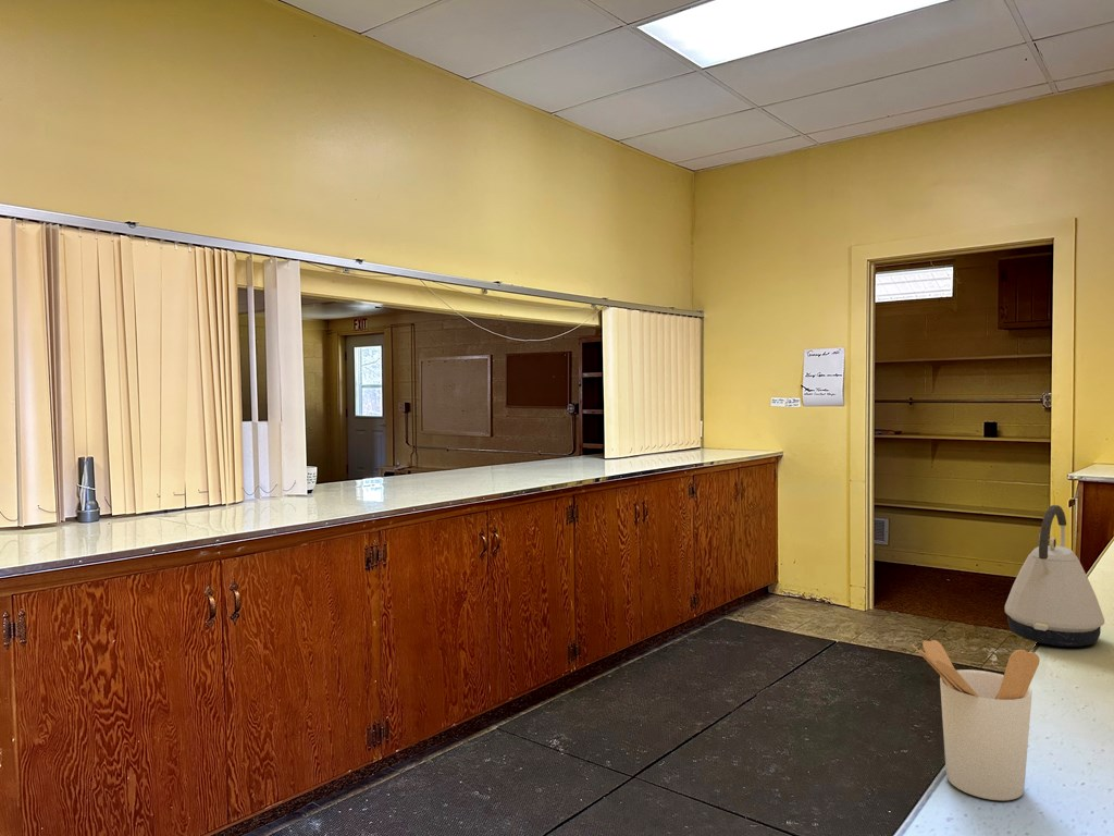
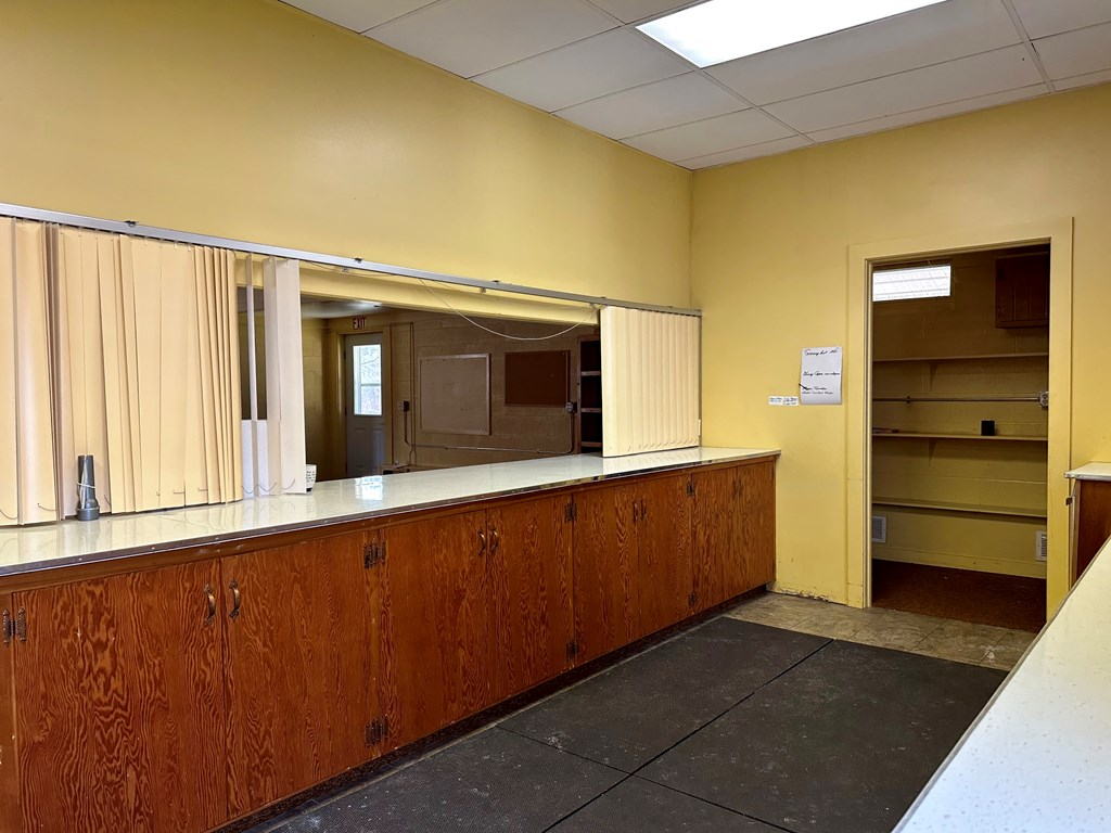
- utensil holder [911,639,1040,801]
- kettle [1004,504,1105,648]
